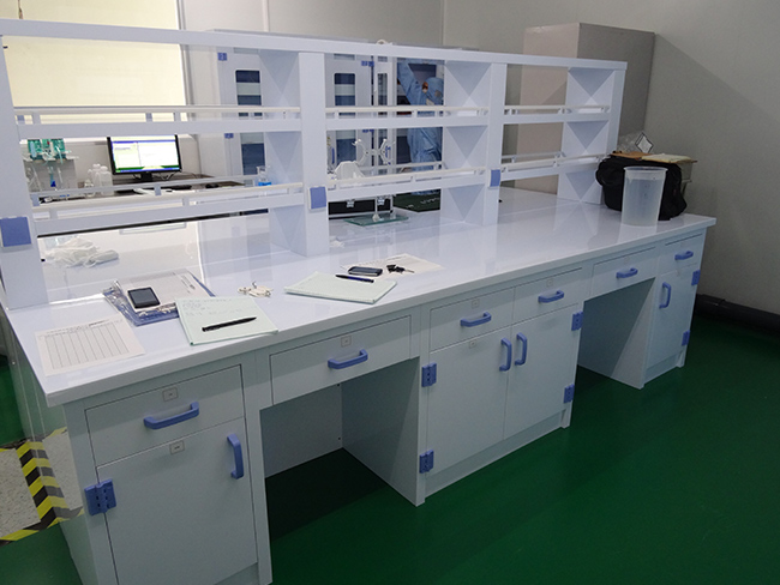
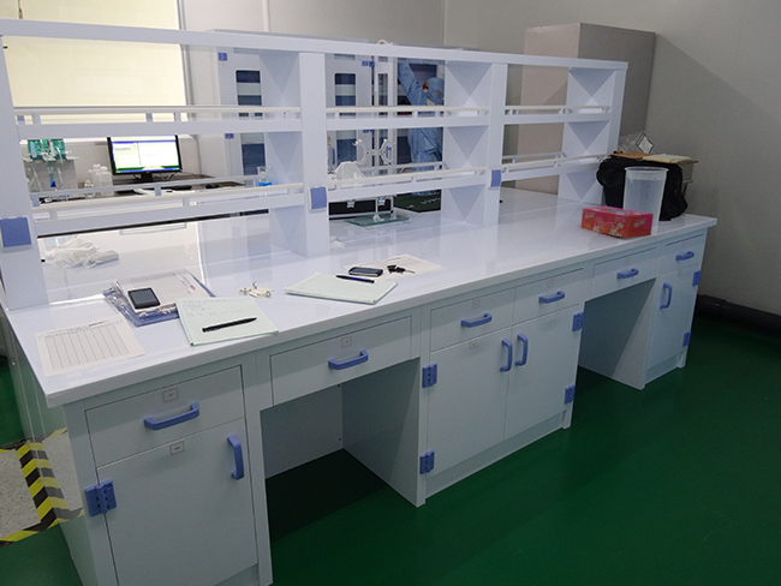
+ tissue box [580,205,655,239]
